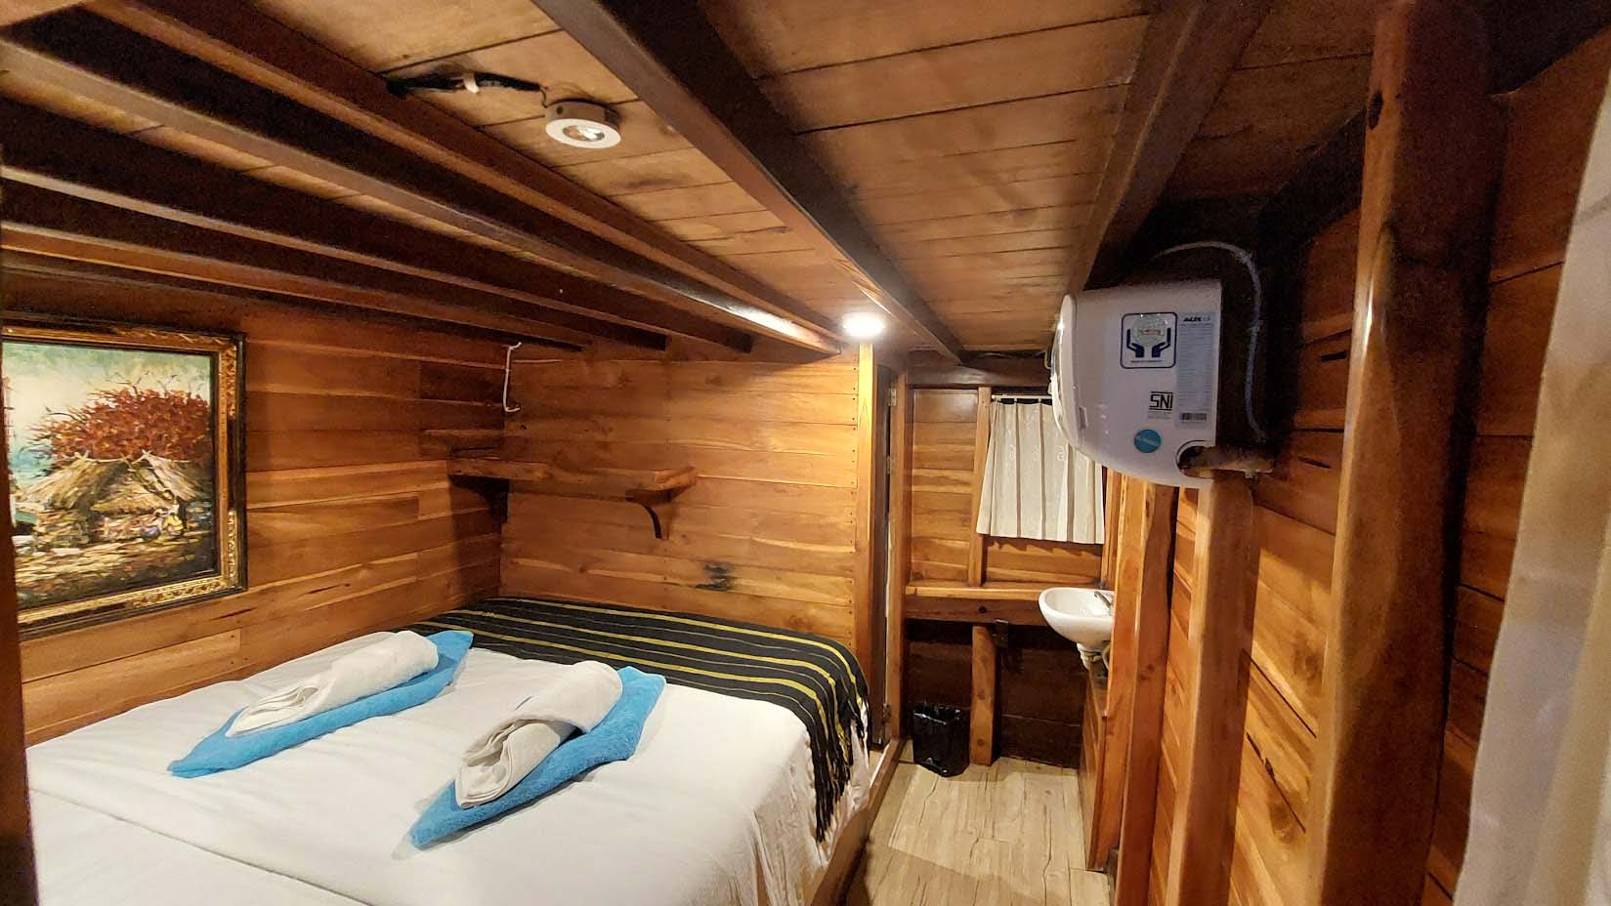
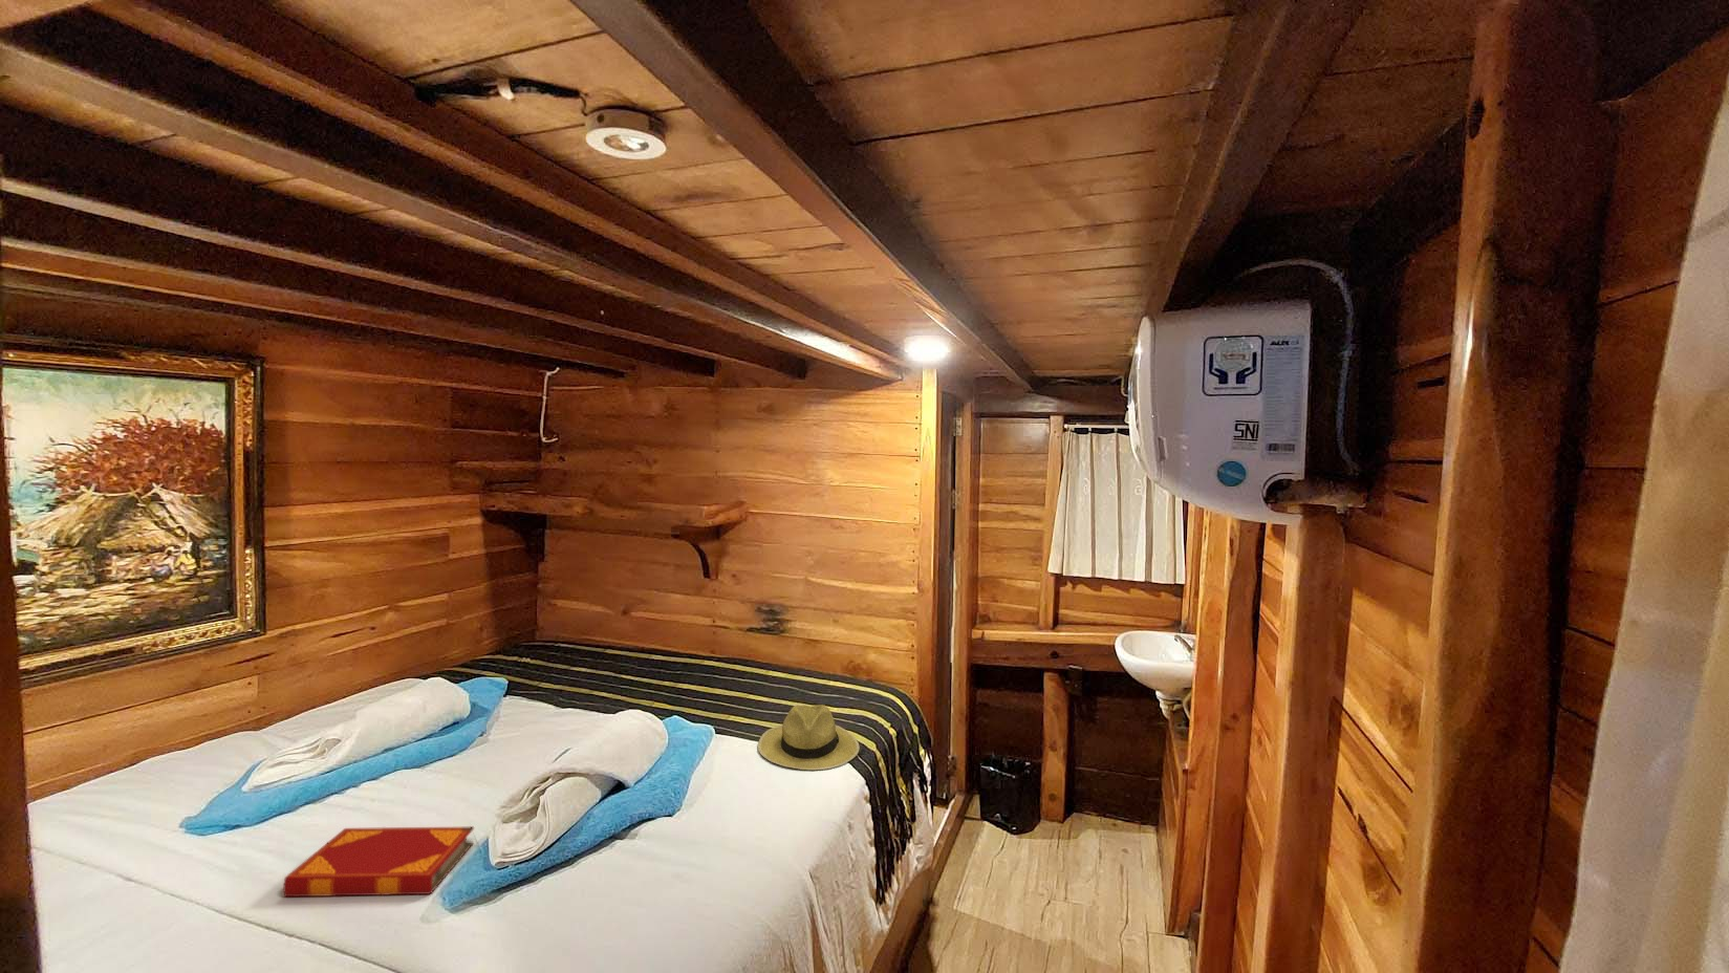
+ straw hat [756,703,861,771]
+ hardback book [283,826,475,897]
